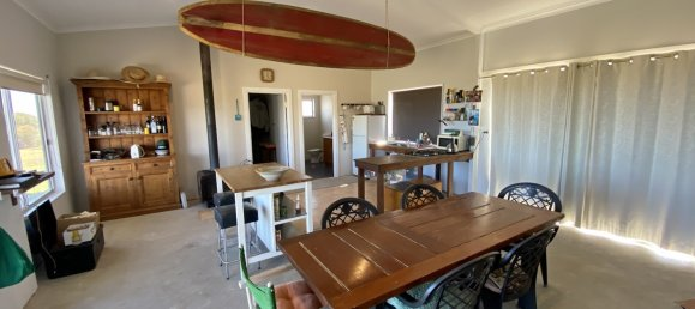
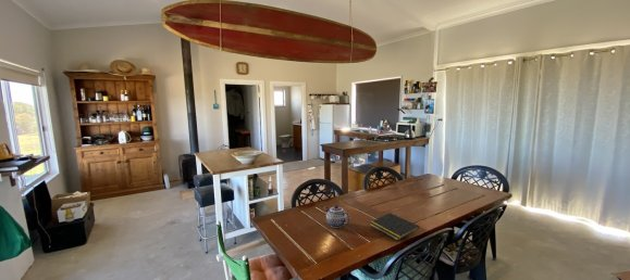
+ notepad [369,212,420,241]
+ teapot [323,204,351,229]
